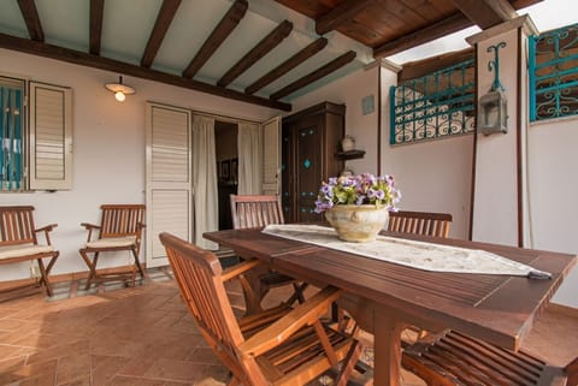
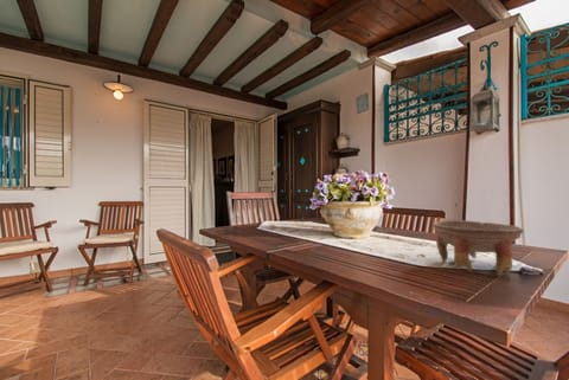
+ bowl [433,219,525,277]
